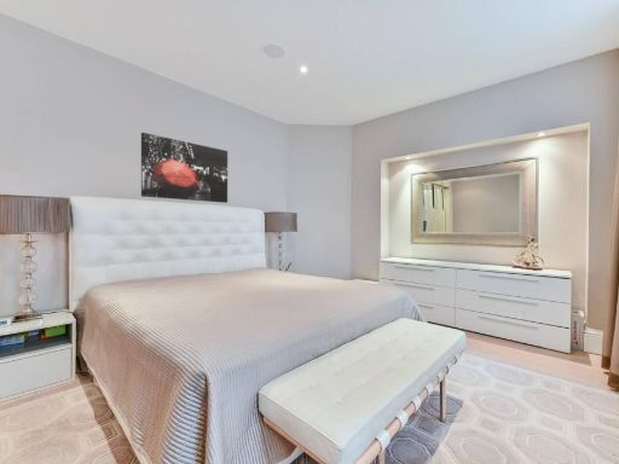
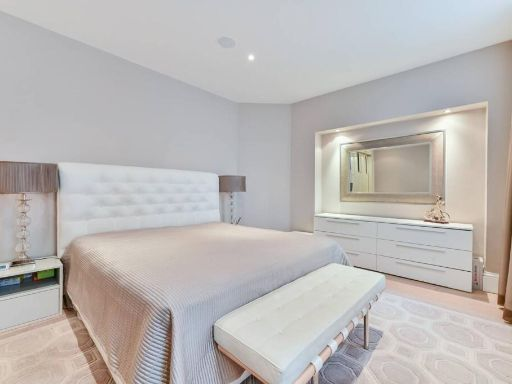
- wall art [140,132,228,204]
